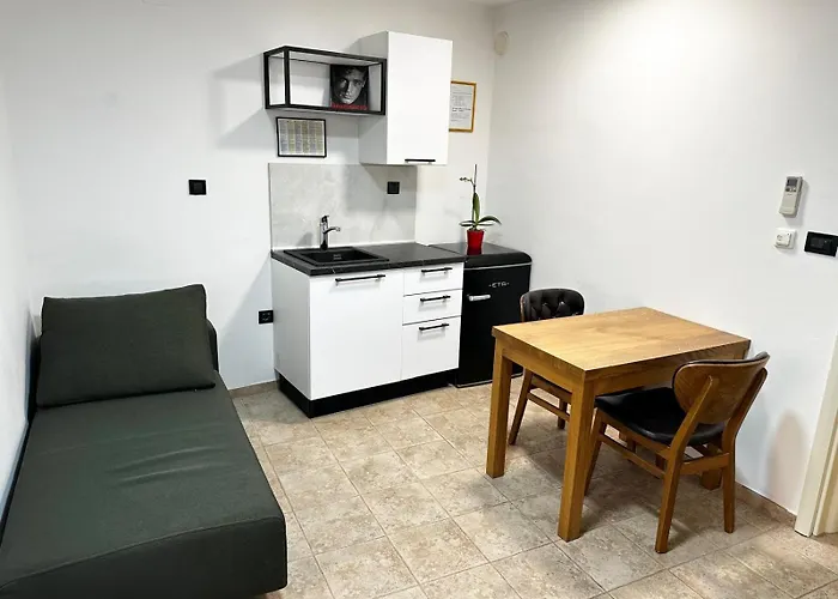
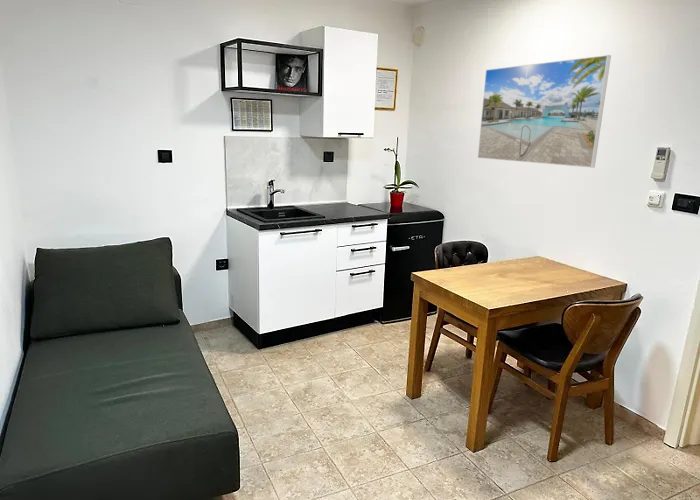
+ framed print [477,54,612,169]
